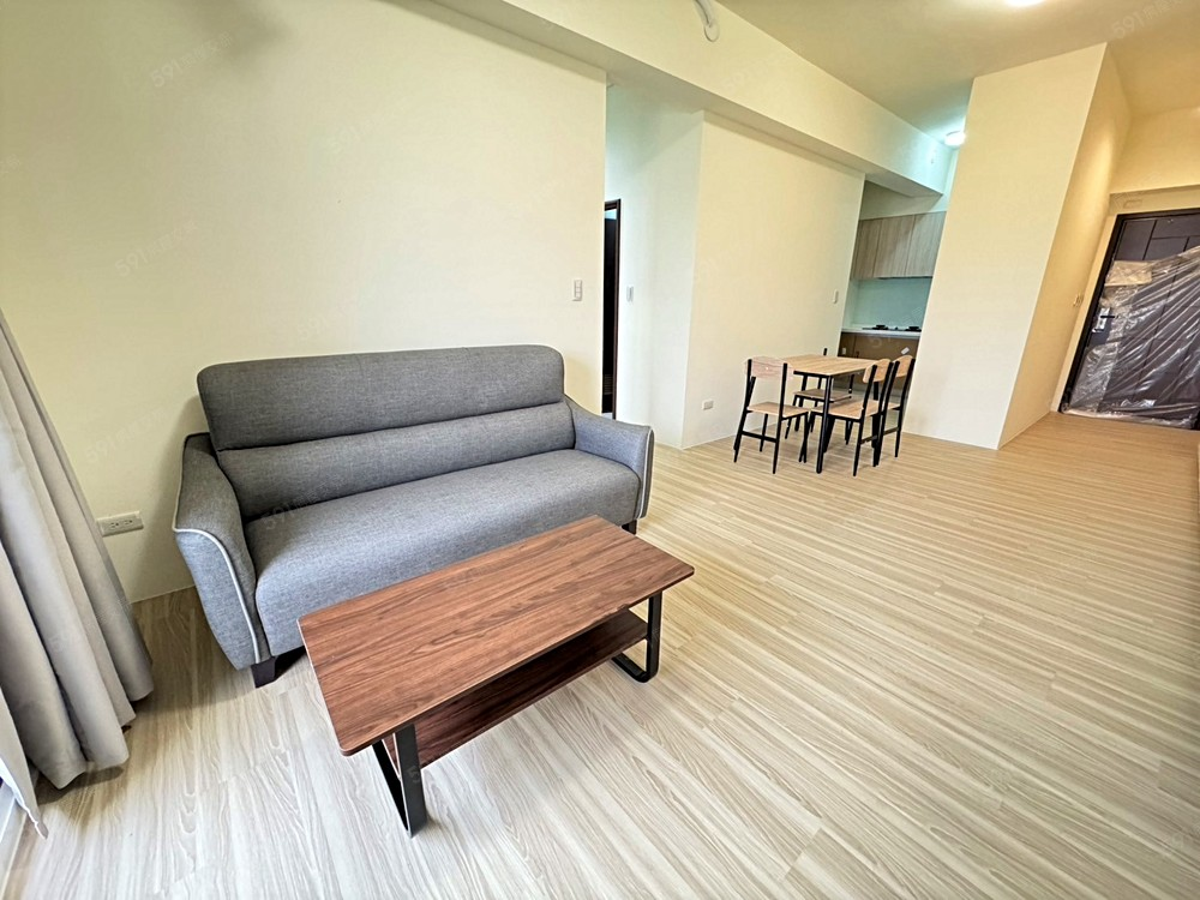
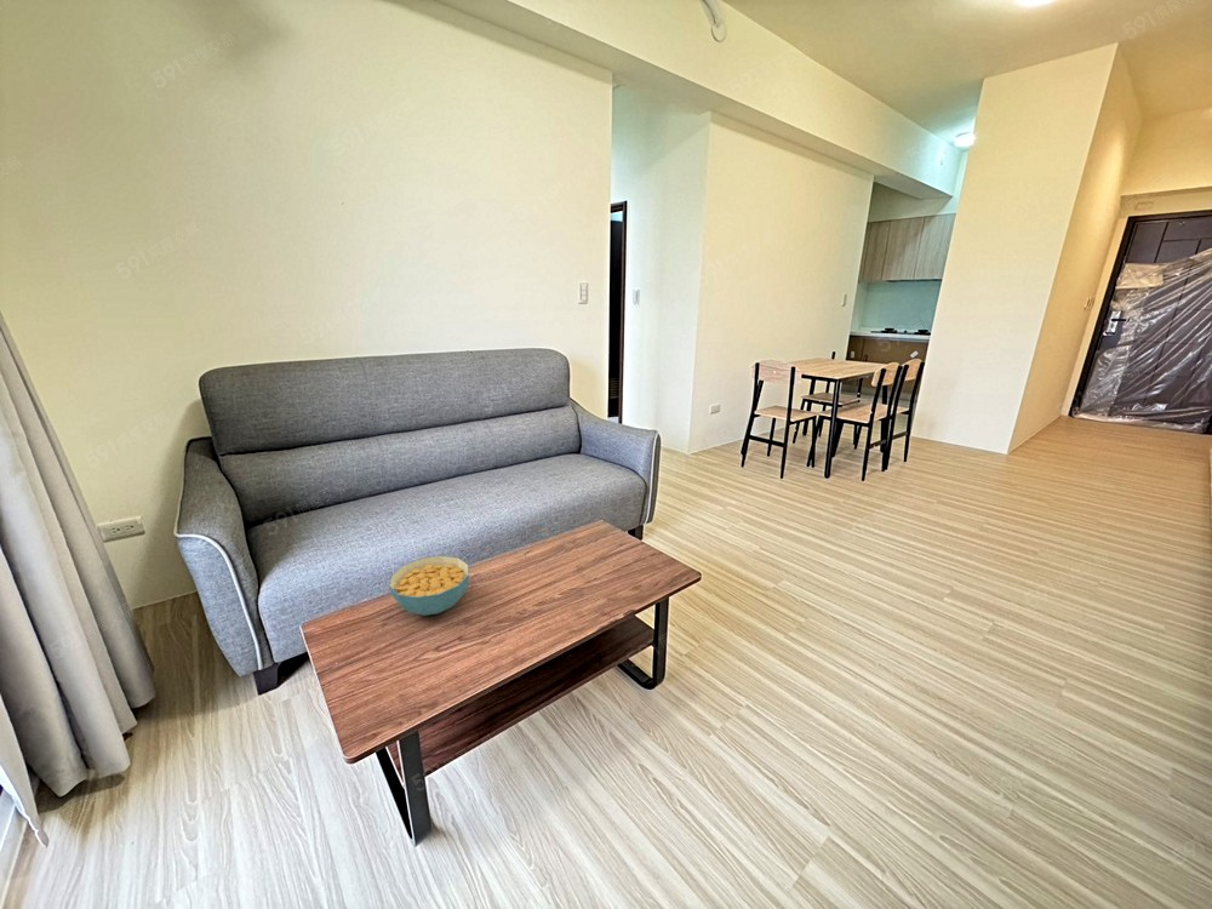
+ cereal bowl [388,555,470,617]
